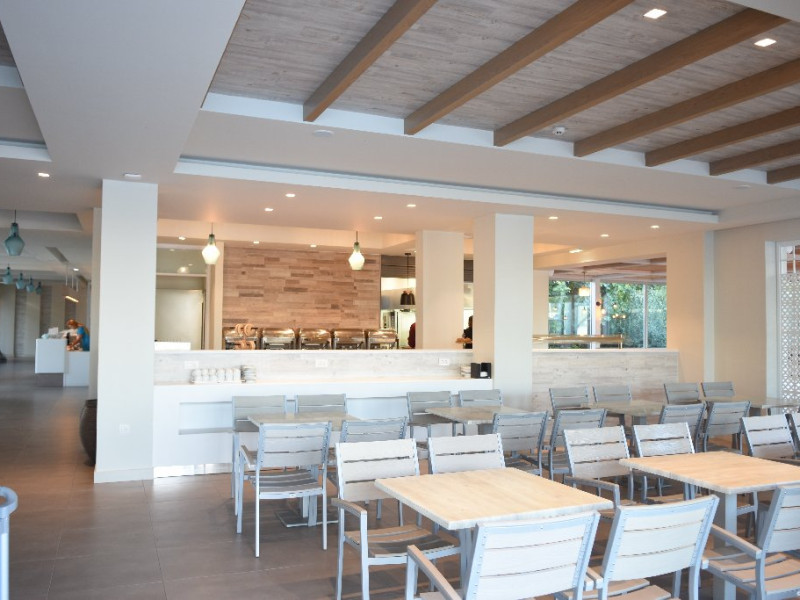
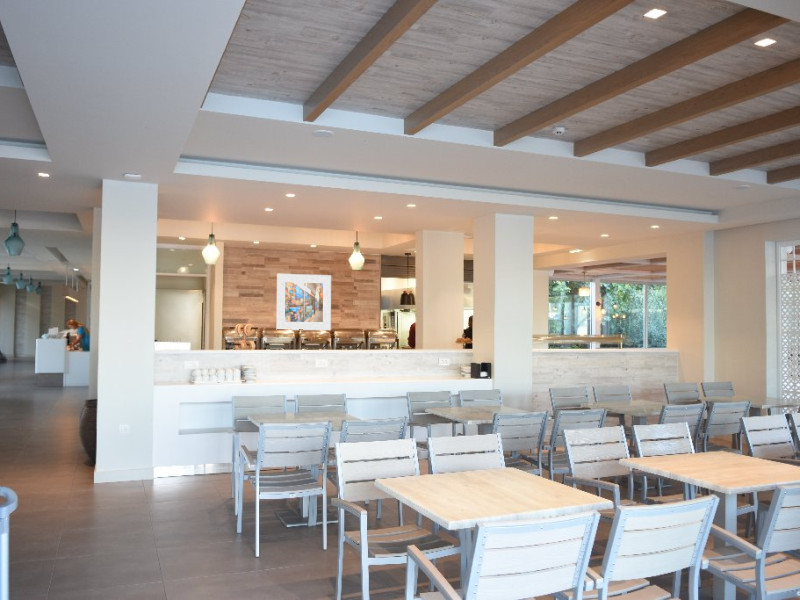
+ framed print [276,273,332,331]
